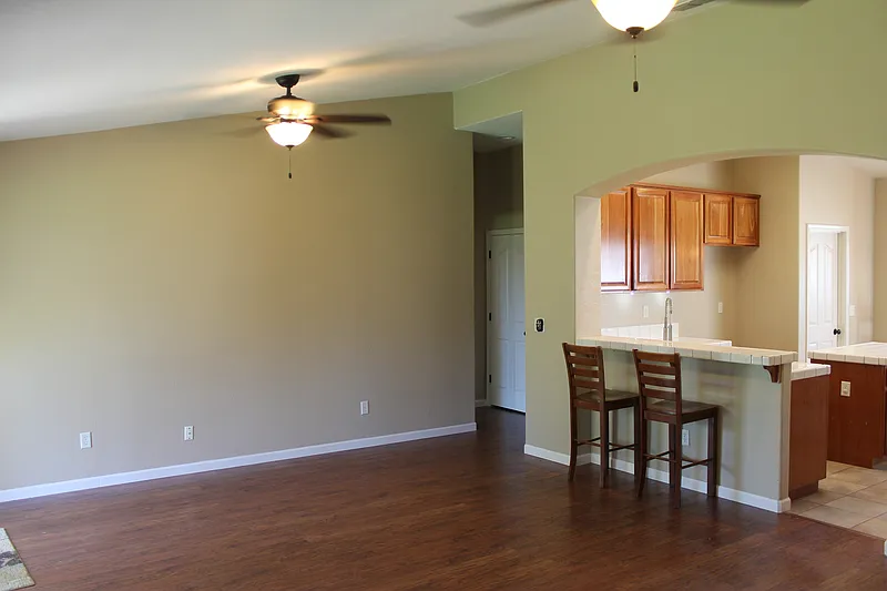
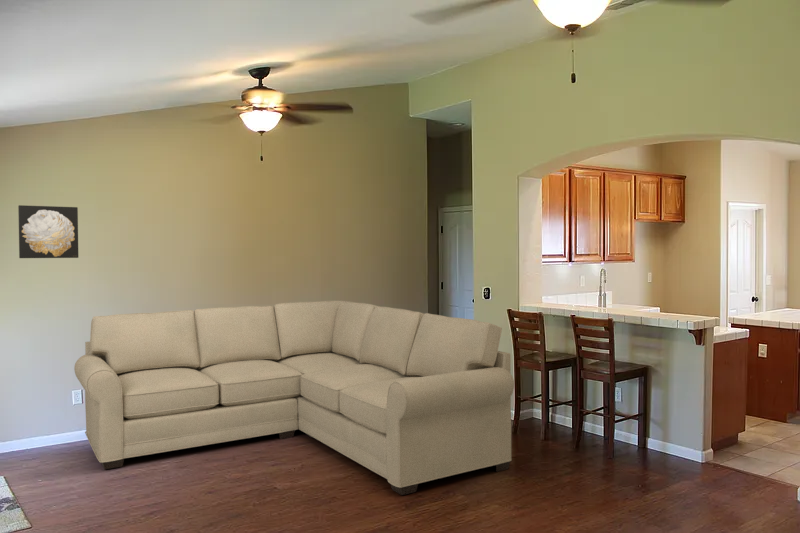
+ wall art [17,204,79,259]
+ sofa [73,300,515,496]
